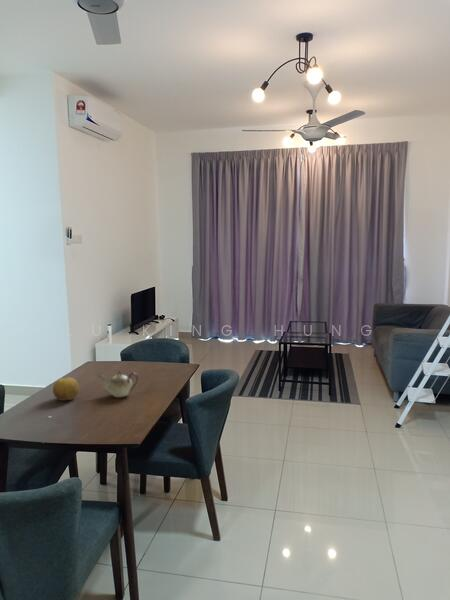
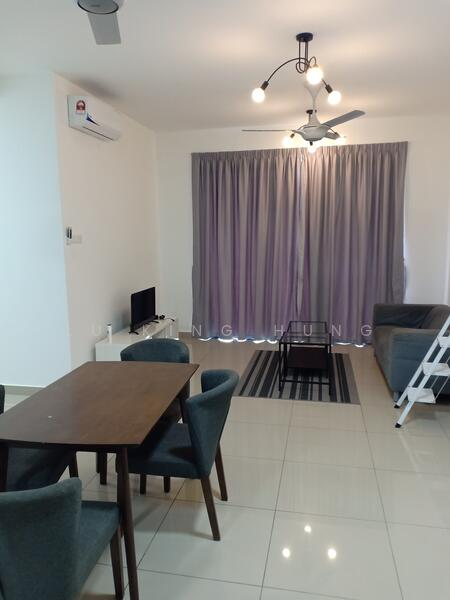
- fruit [52,376,80,402]
- teapot [97,369,139,398]
